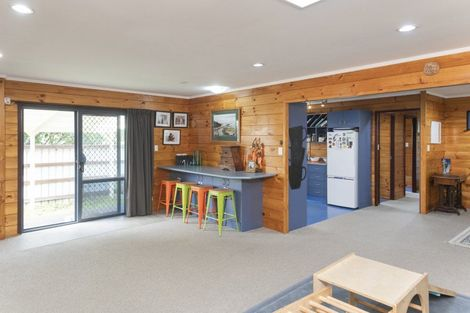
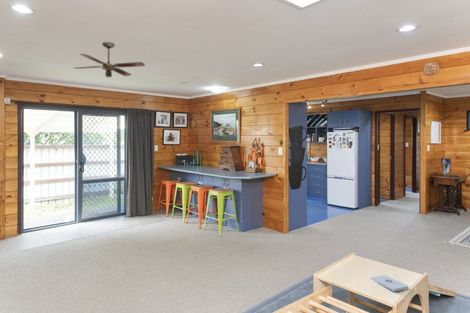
+ notepad [370,274,409,292]
+ ceiling fan [73,41,146,78]
